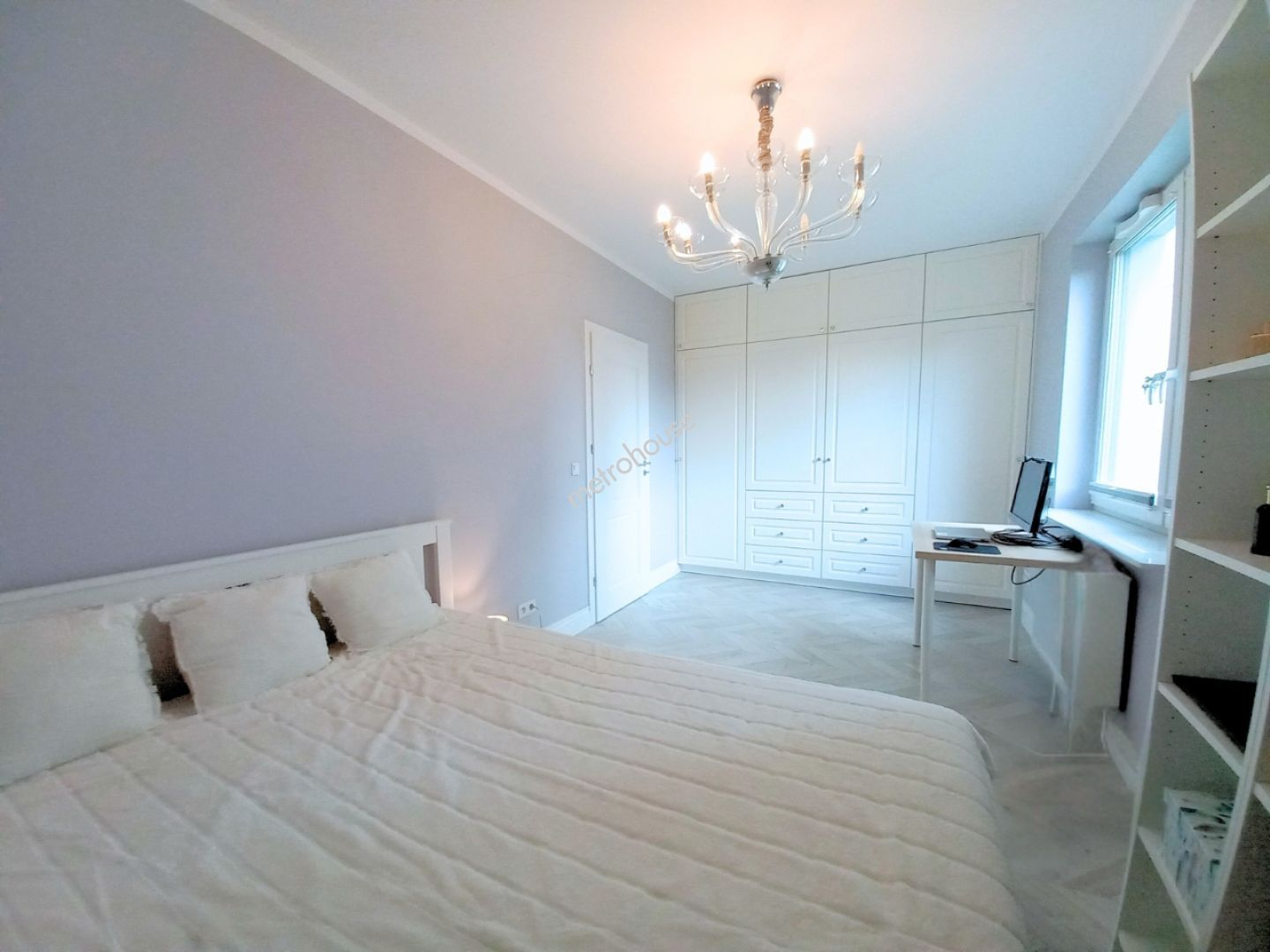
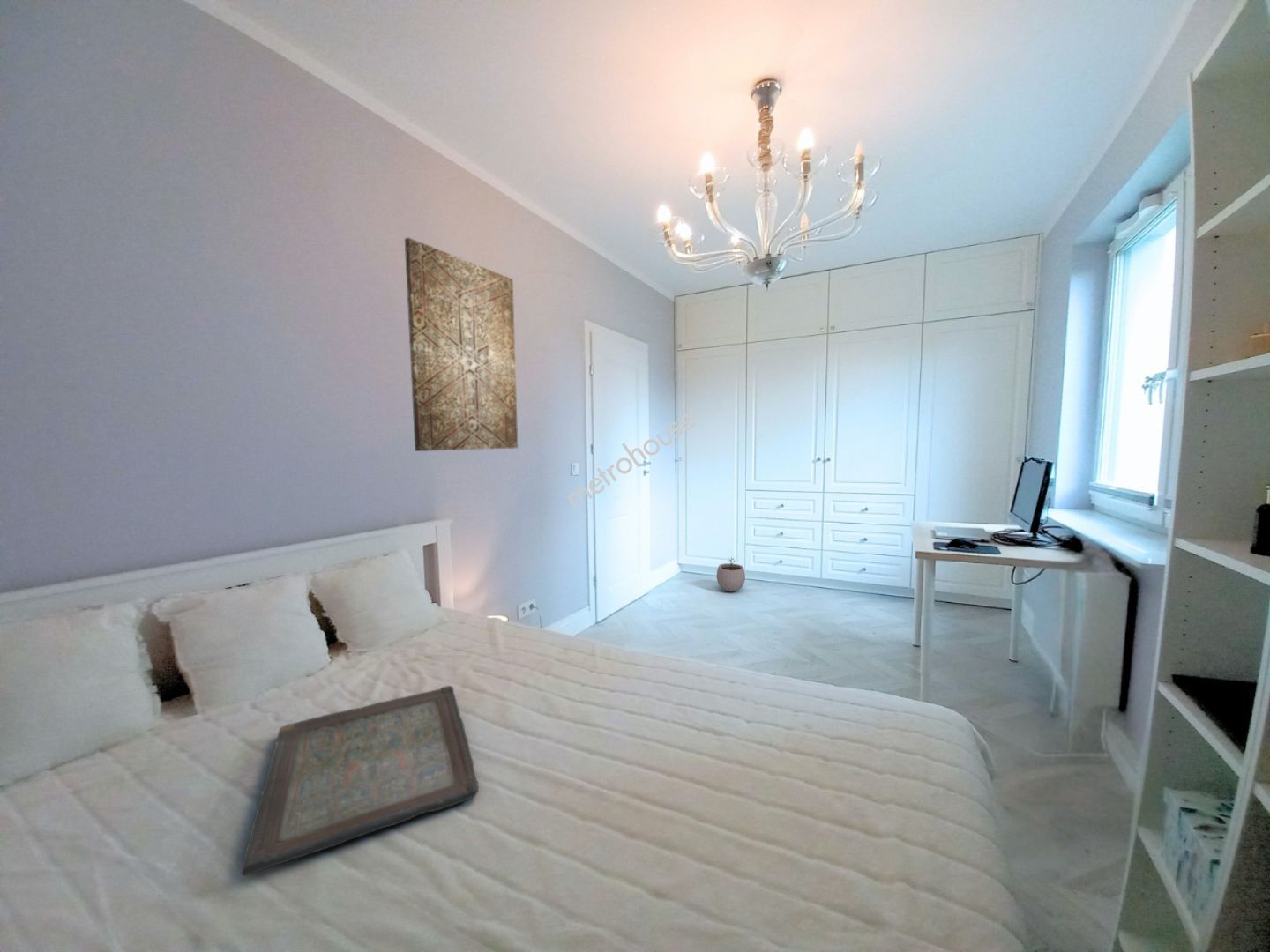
+ serving tray [241,685,480,876]
+ plant pot [716,556,746,592]
+ wall art [404,237,519,452]
